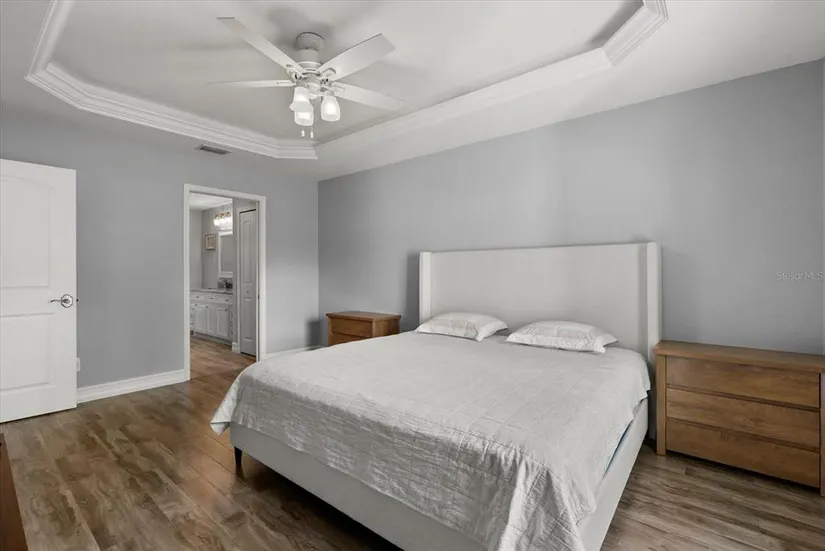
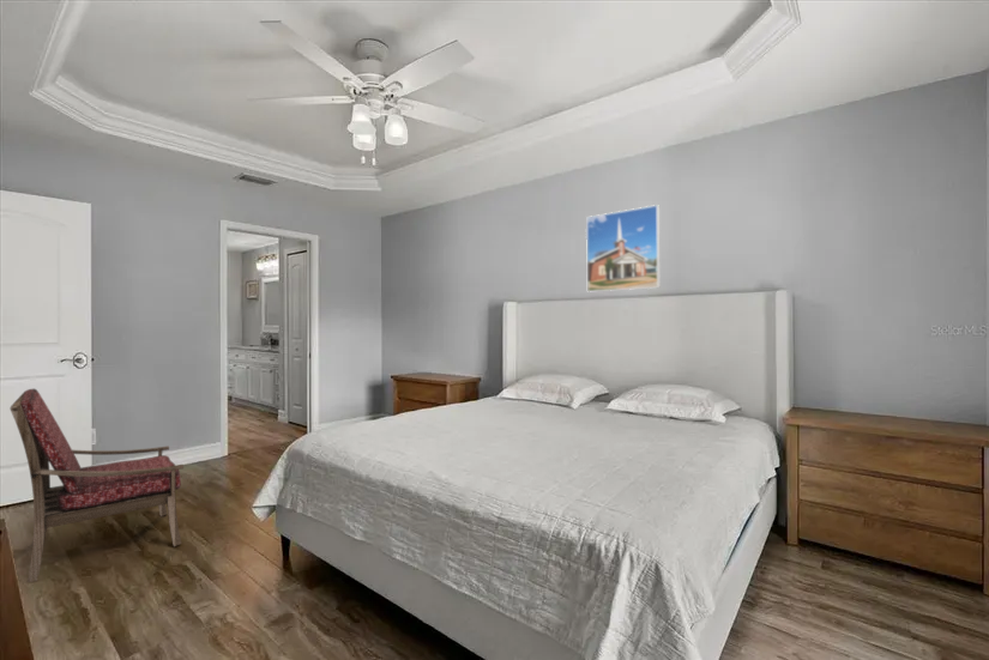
+ armchair [8,388,185,583]
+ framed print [585,204,661,293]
